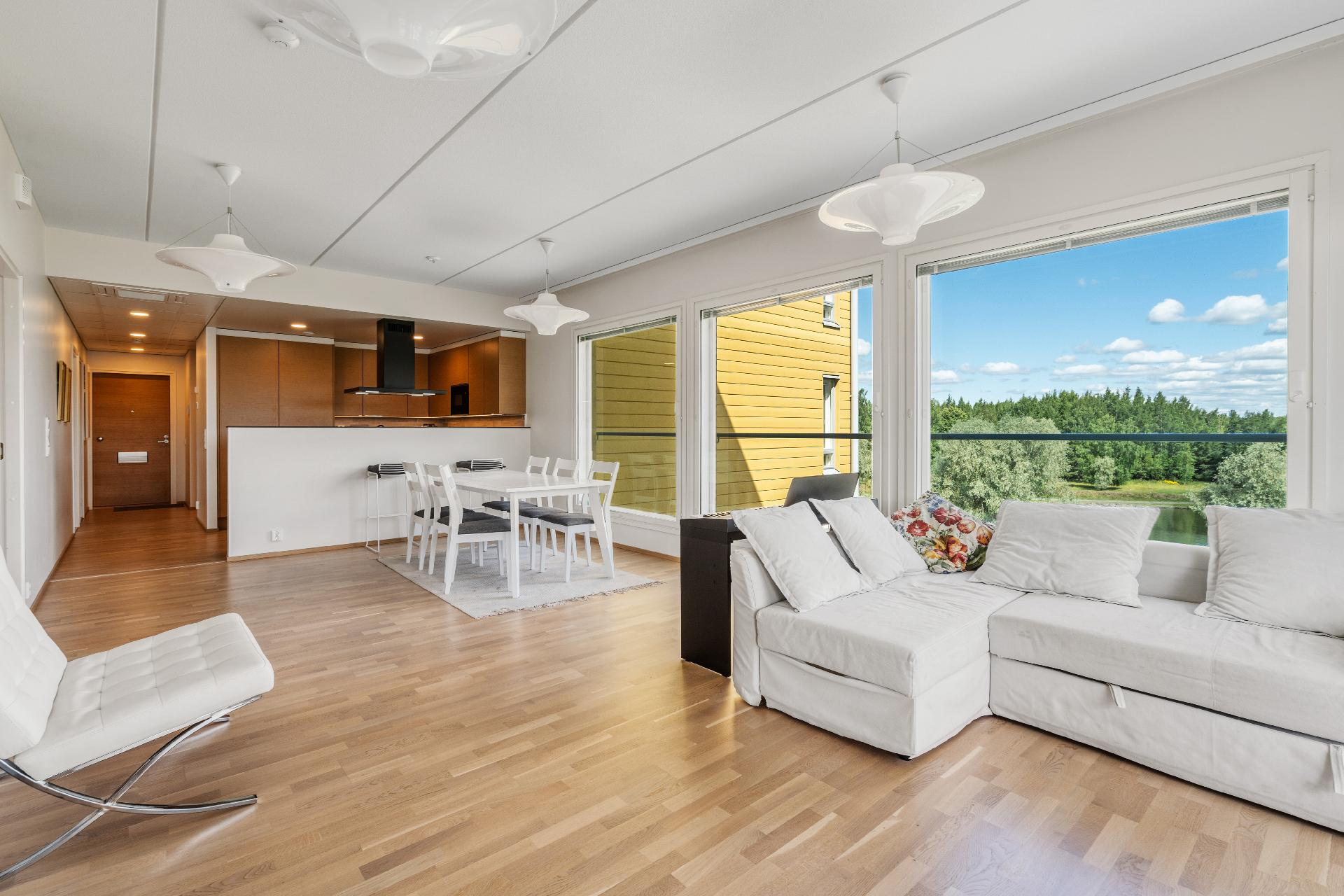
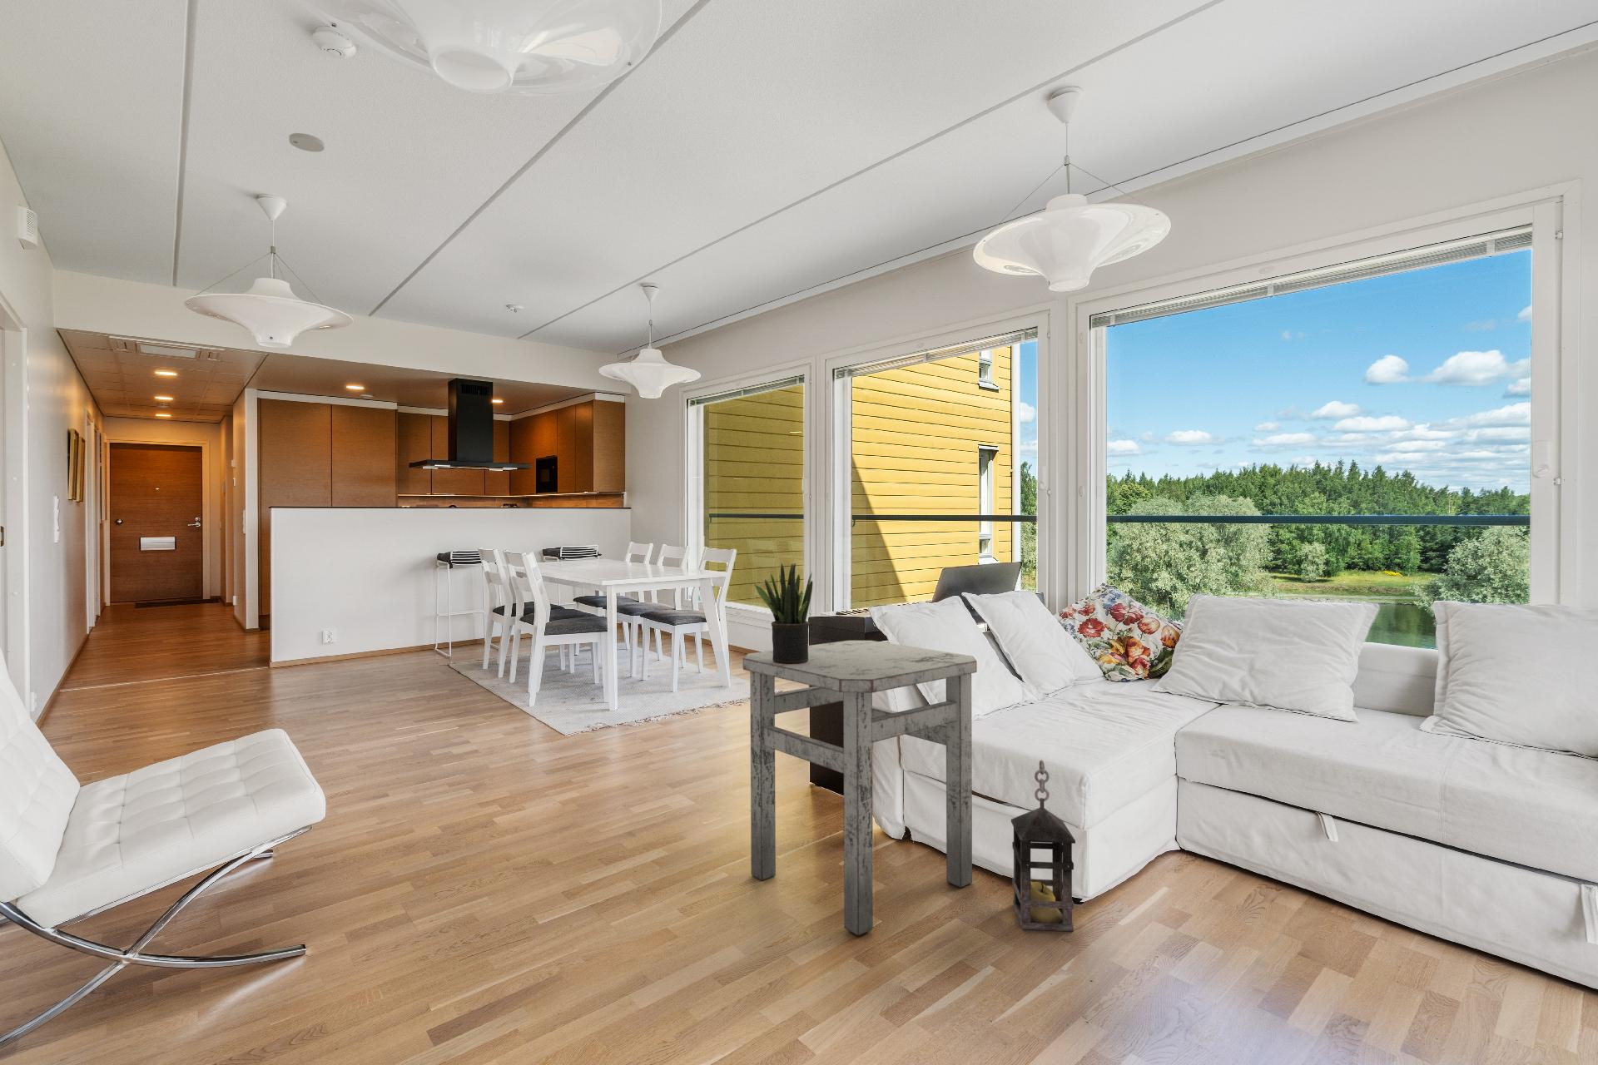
+ lantern [1011,760,1076,932]
+ smoke detector [288,132,325,153]
+ potted plant [753,562,813,664]
+ side table [742,639,979,935]
